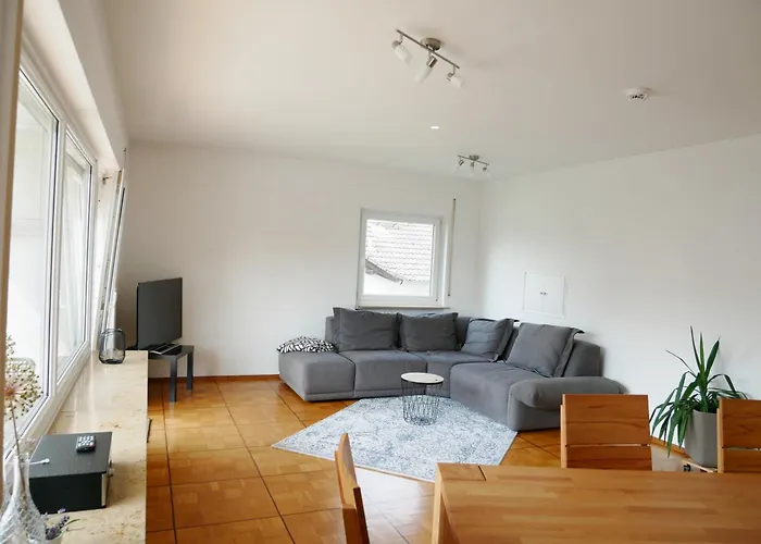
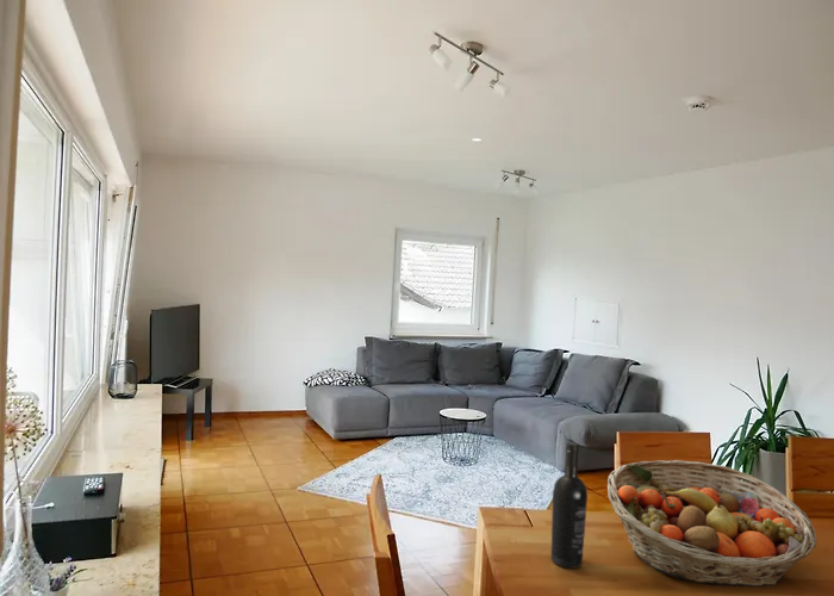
+ fruit basket [606,459,817,588]
+ wine bottle [550,441,589,569]
